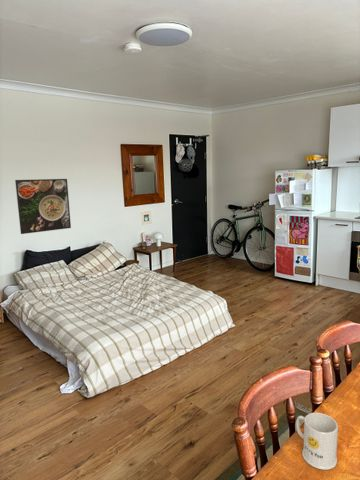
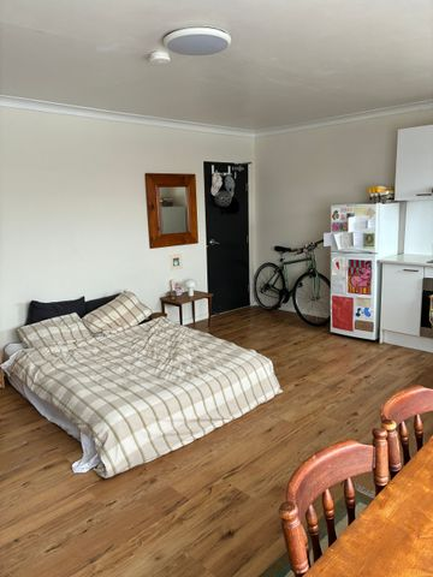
- mug [295,412,339,471]
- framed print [14,178,72,235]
